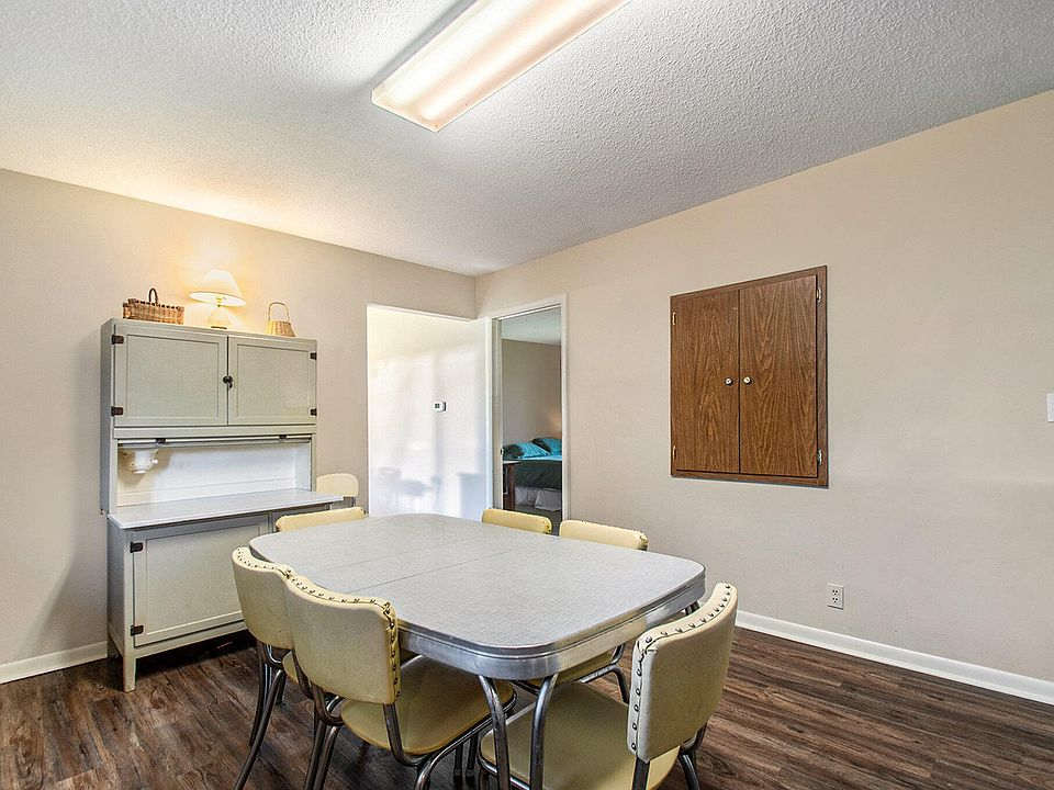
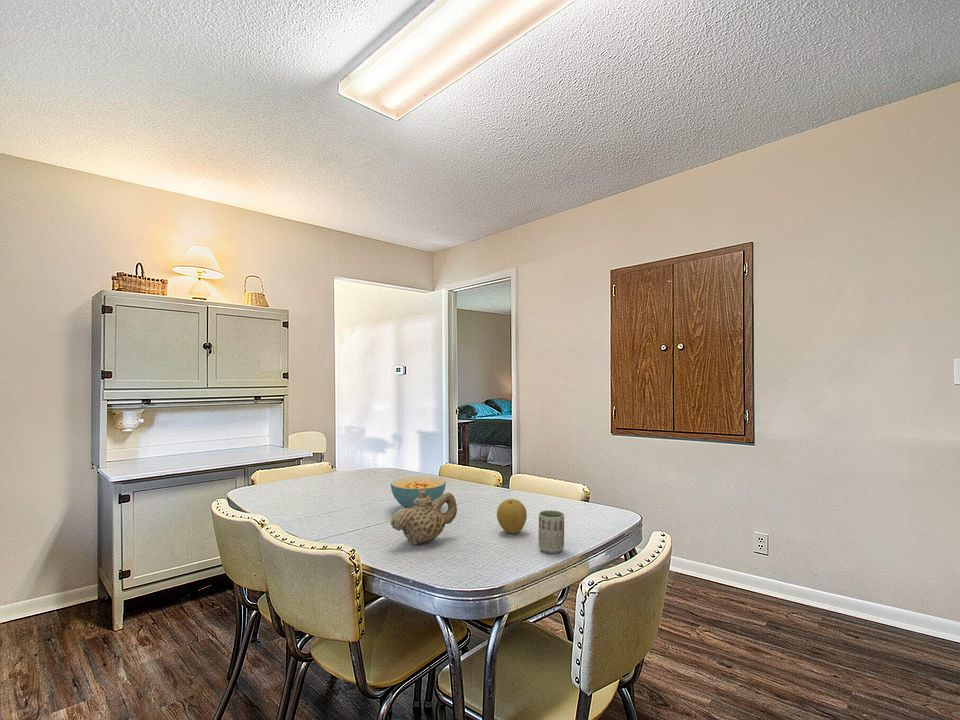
+ teapot [390,489,458,546]
+ fruit [496,498,528,535]
+ cereal bowl [390,476,447,509]
+ cup [538,509,565,554]
